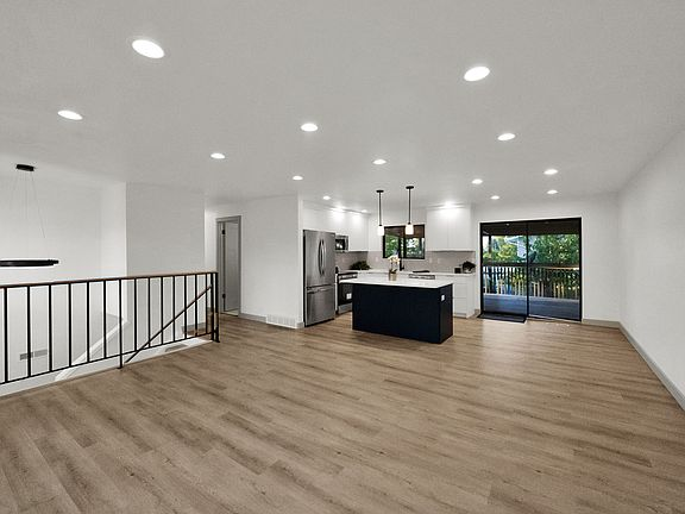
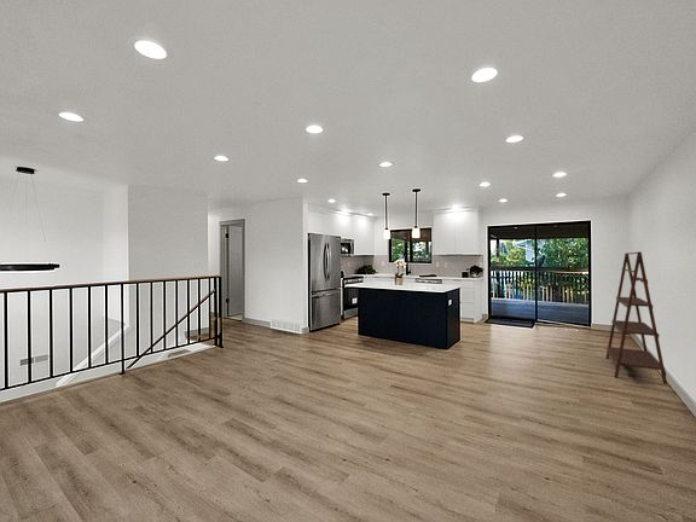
+ shelving unit [605,250,668,385]
